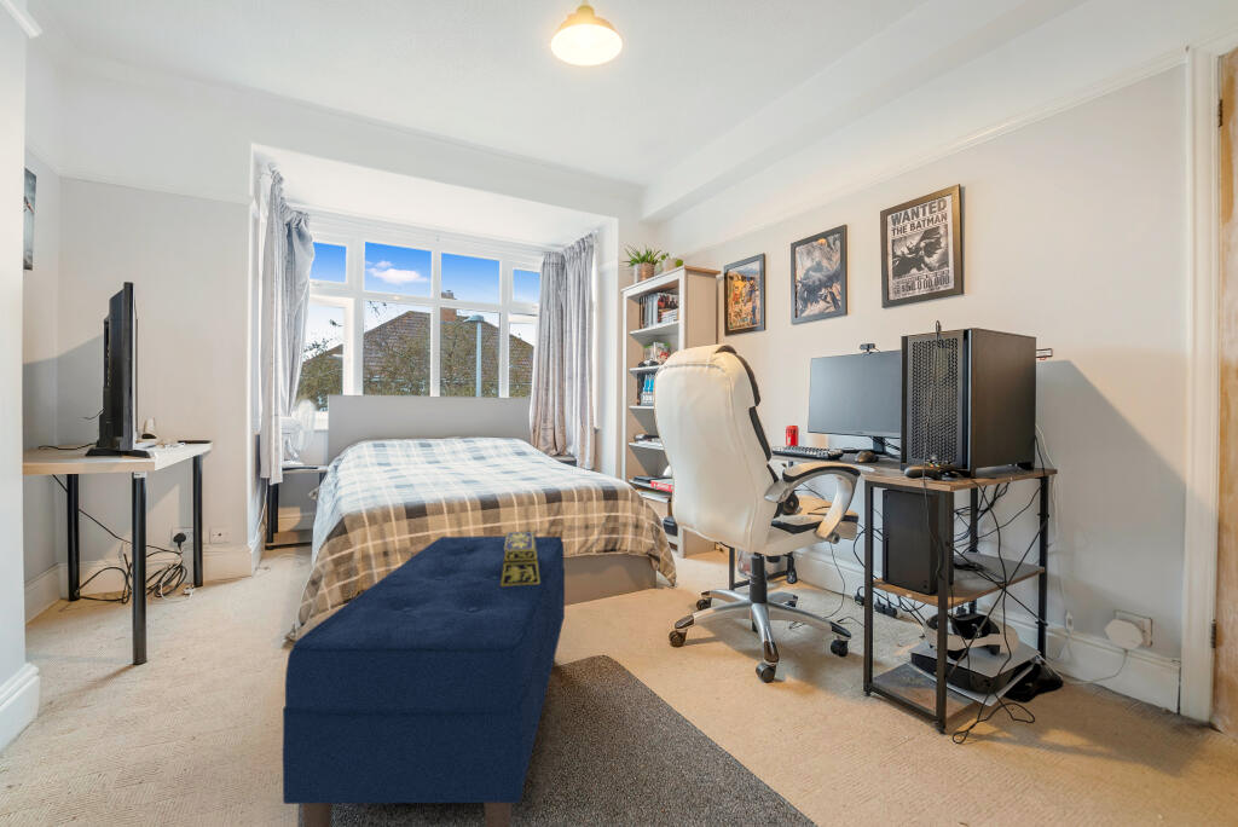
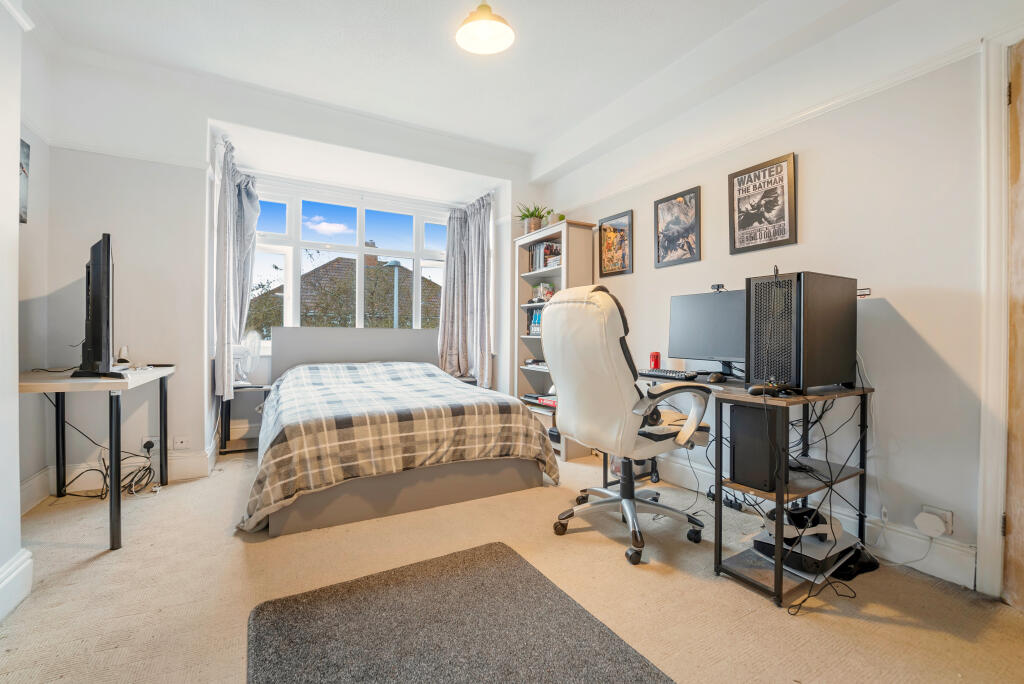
- decorative box [501,531,539,586]
- bench [282,536,566,827]
